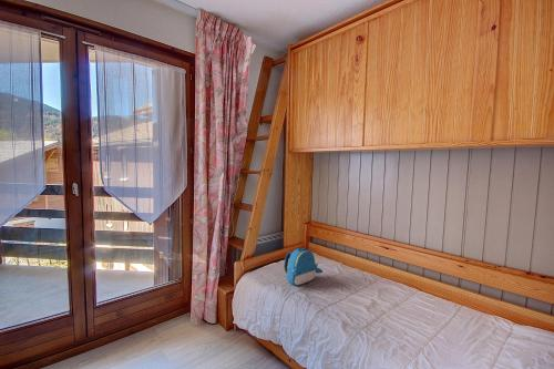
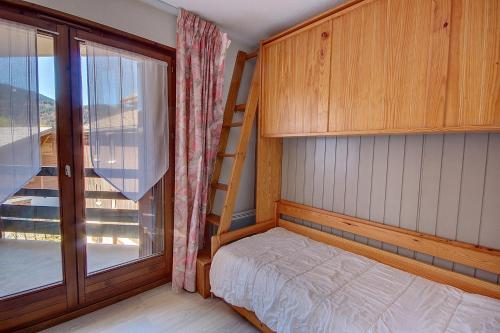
- backpack [283,246,324,286]
